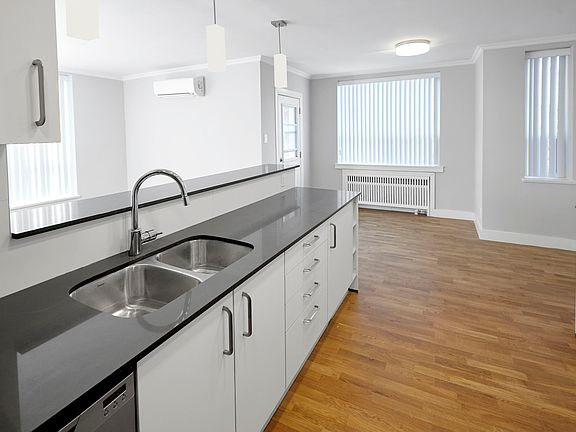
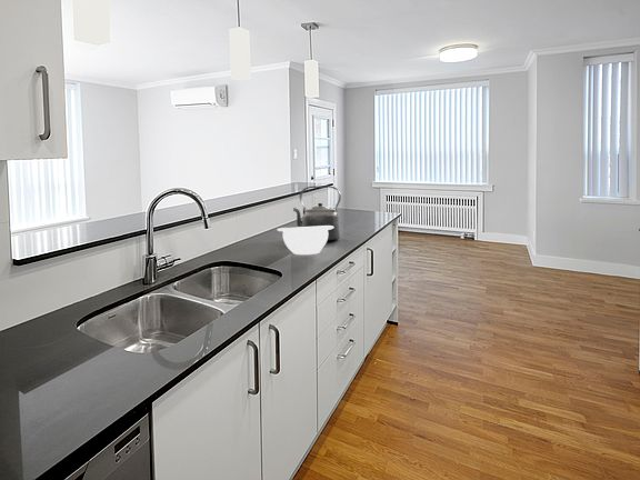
+ kettle [292,184,342,241]
+ mixing bowl [276,226,333,256]
